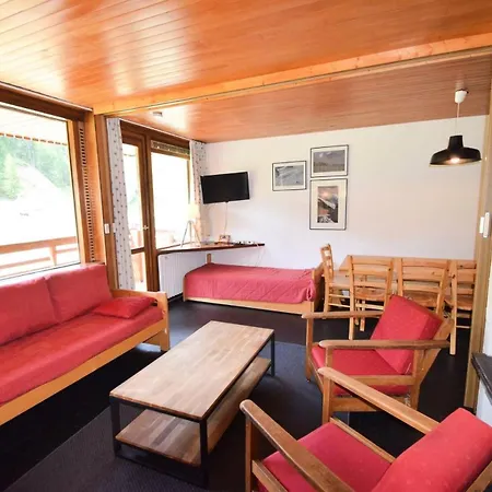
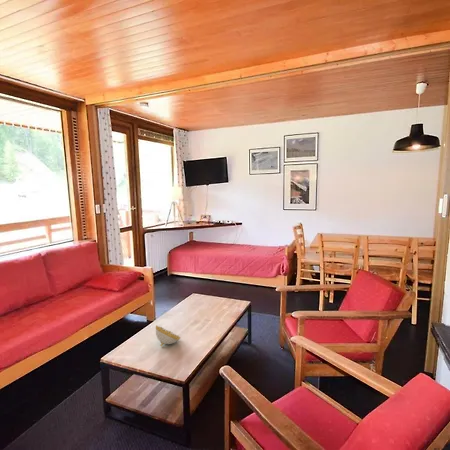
+ decorative bowl [155,324,182,347]
